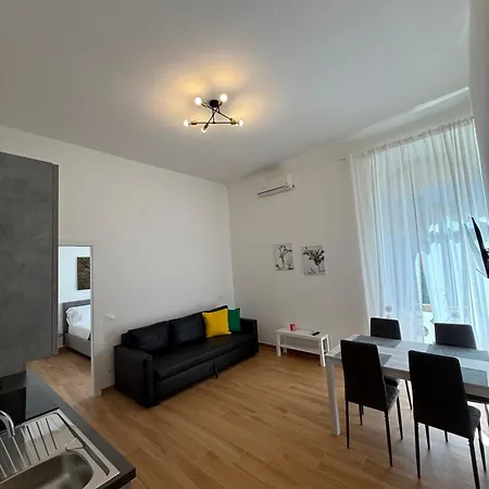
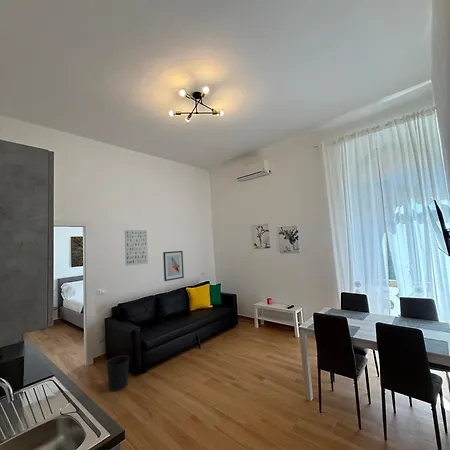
+ wall art [162,250,185,282]
+ wastebasket [105,355,130,392]
+ wall art [124,229,149,267]
